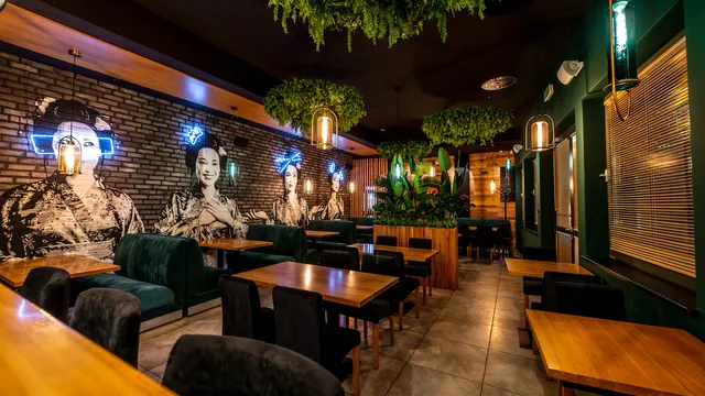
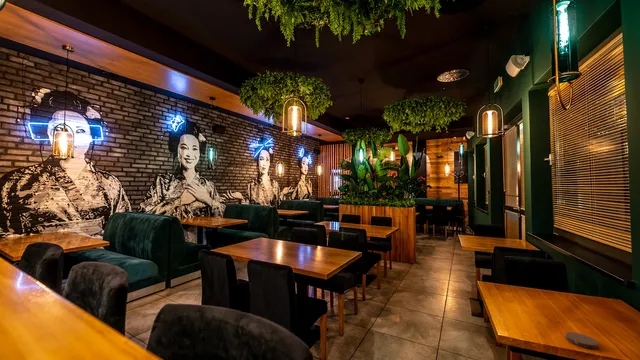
+ coaster [565,331,599,350]
